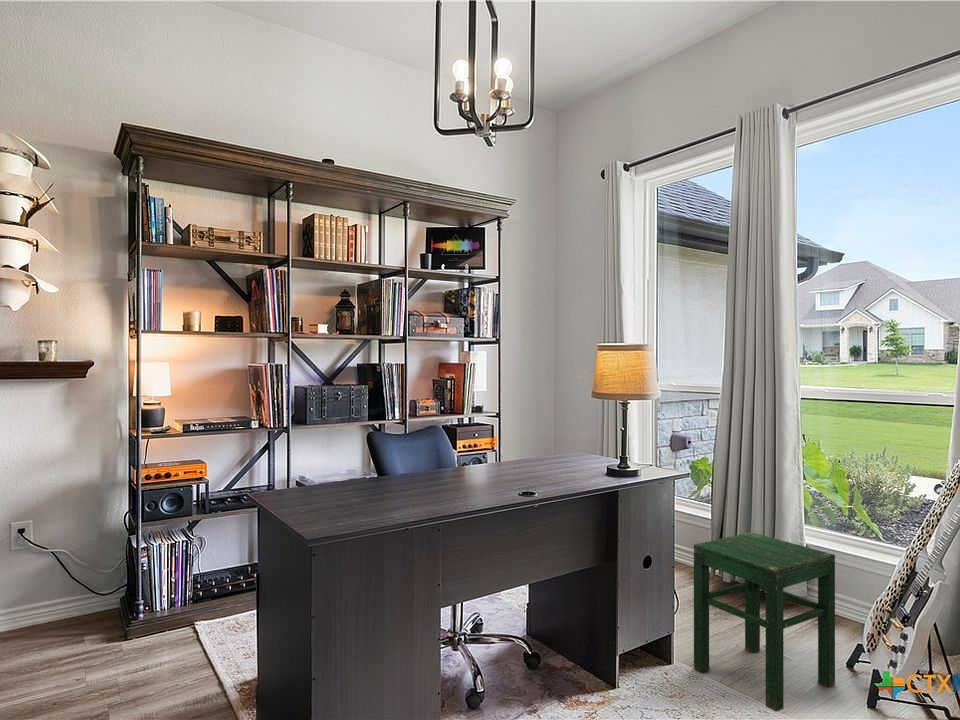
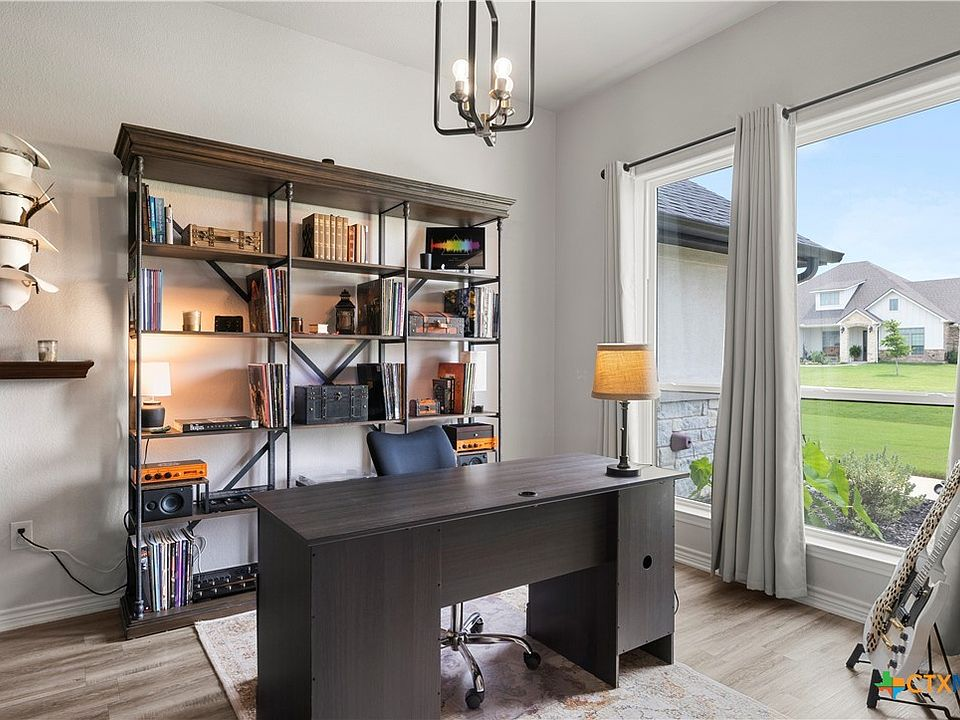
- stool [693,531,836,713]
